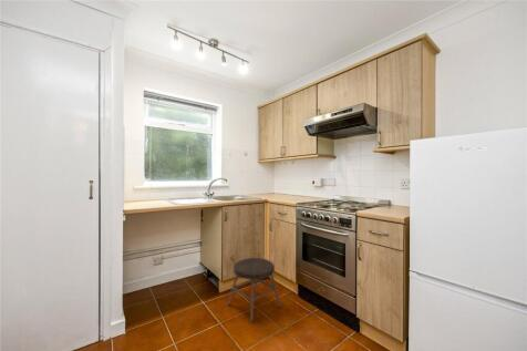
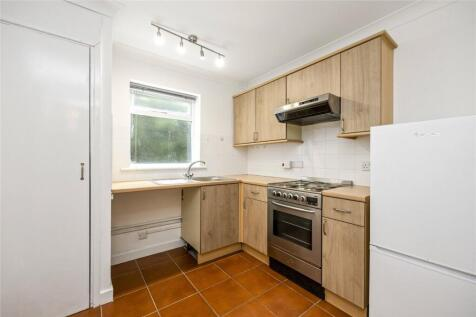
- stool [227,257,282,323]
